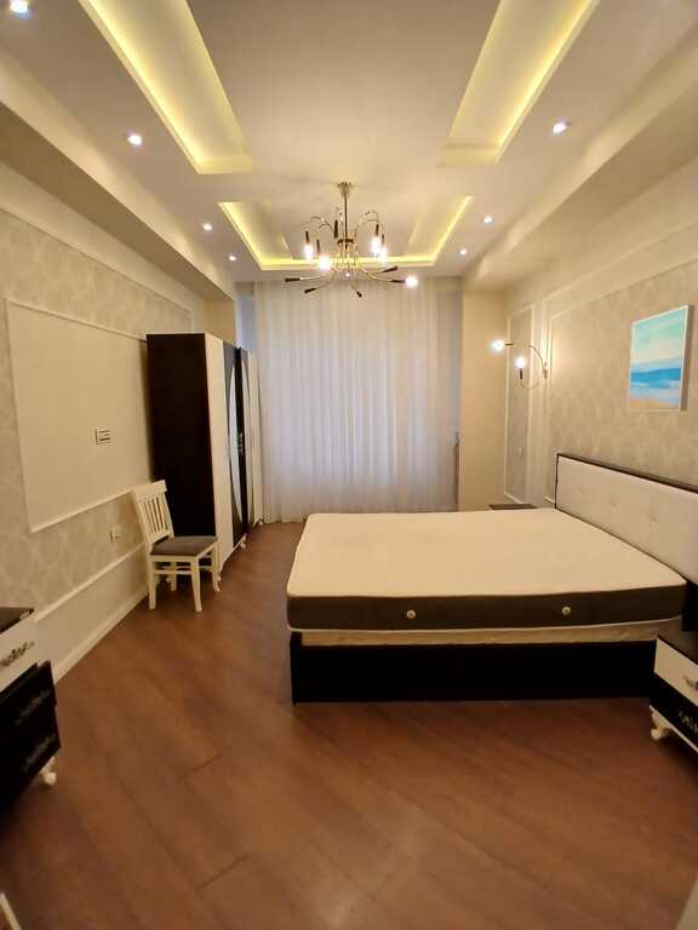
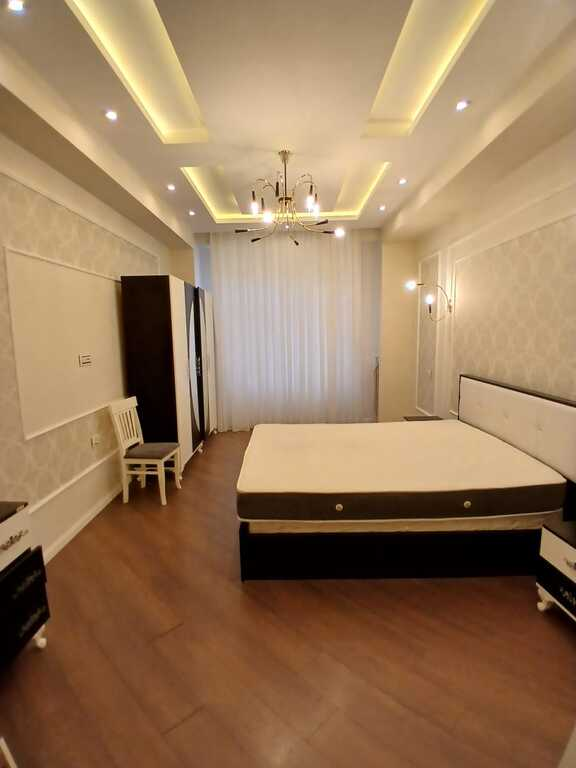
- wall art [627,304,697,413]
